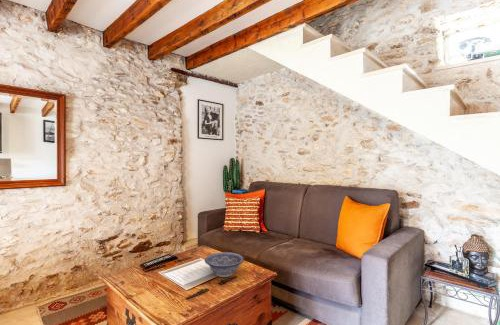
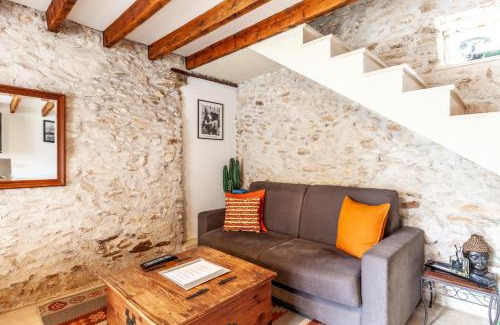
- decorative bowl [204,251,245,278]
